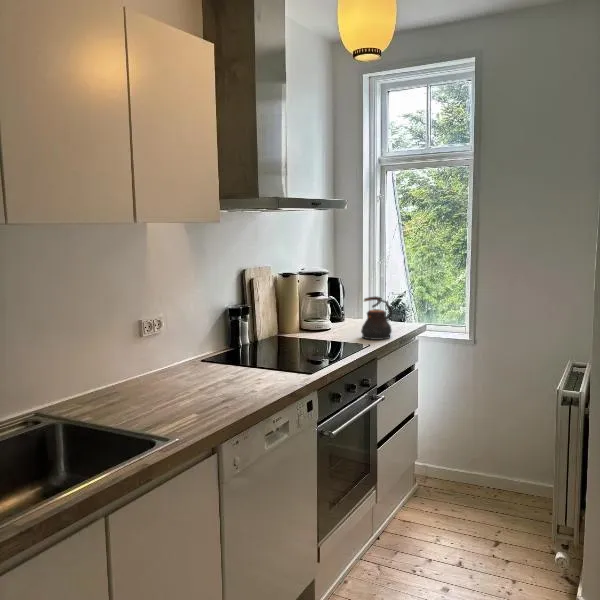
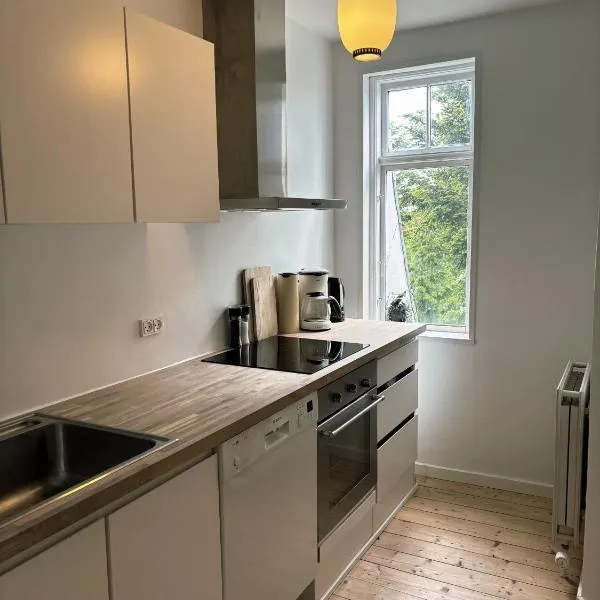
- teapot [360,295,394,341]
